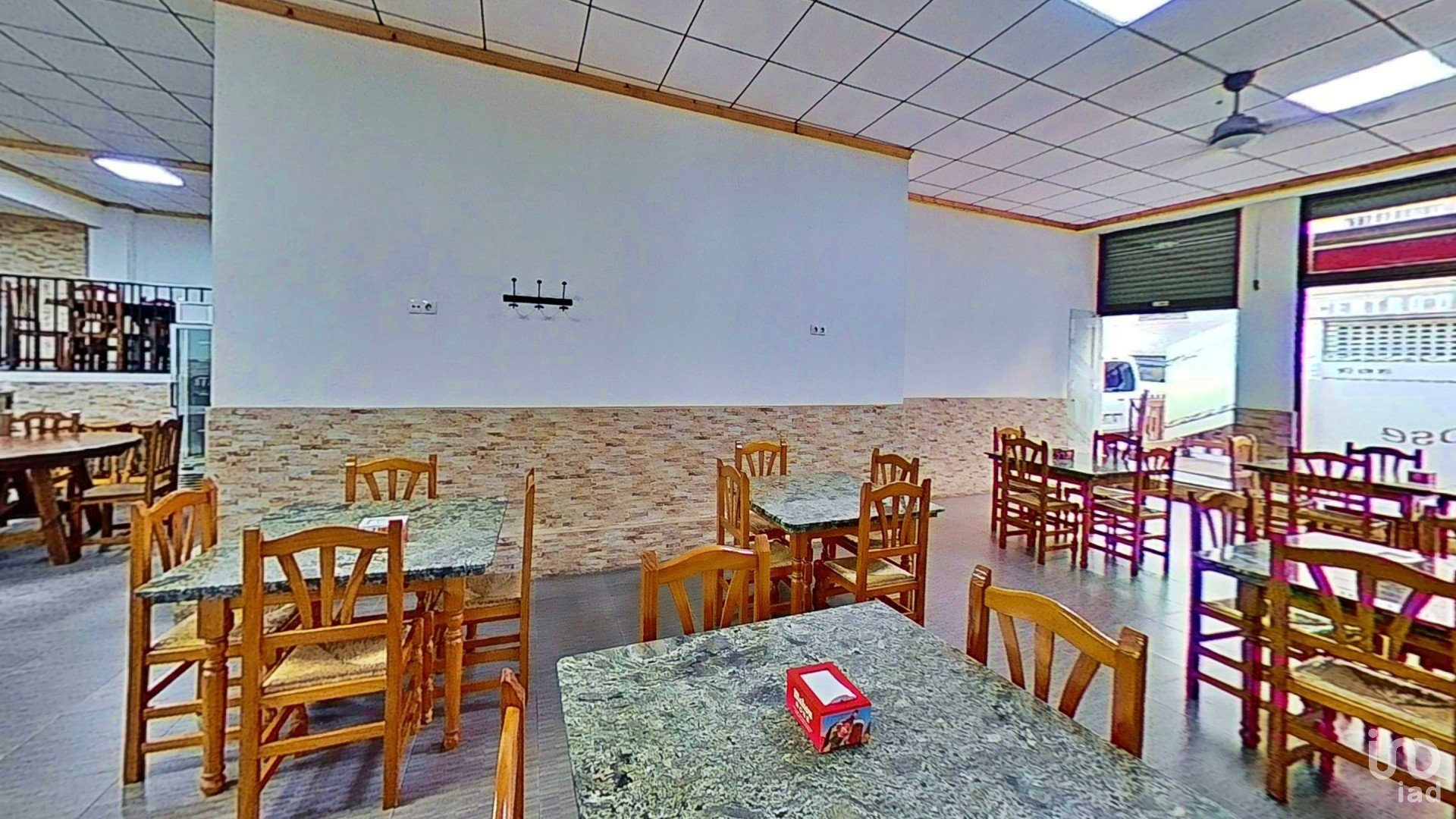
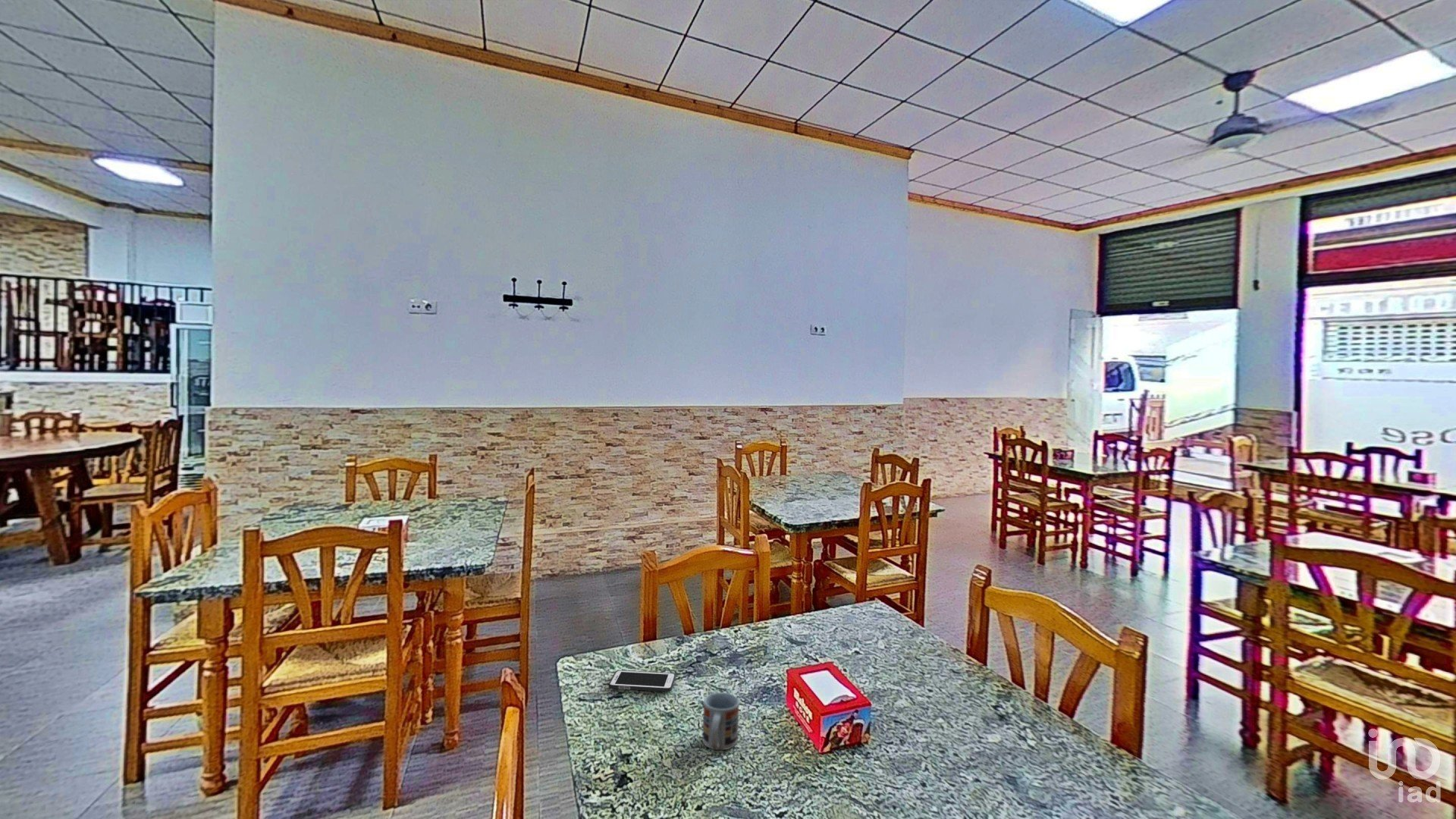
+ cell phone [607,670,676,692]
+ cup [701,692,740,751]
